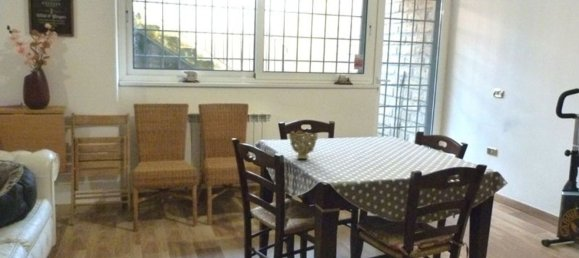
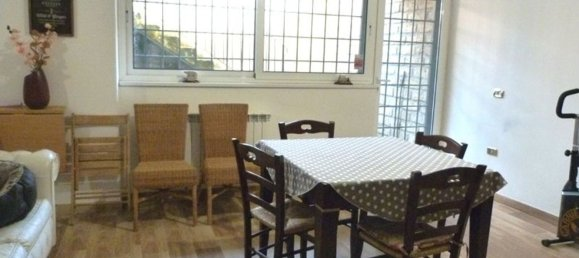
- decorative bowl [288,129,319,160]
